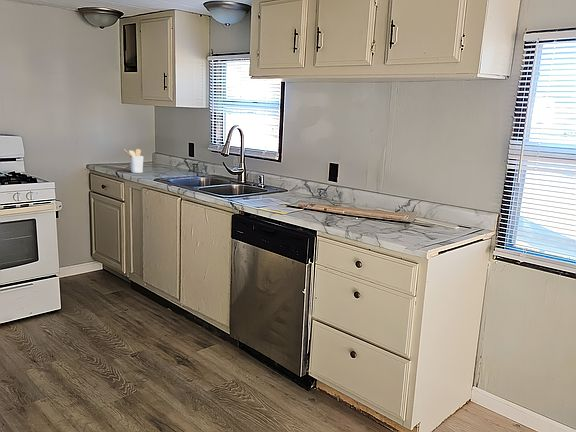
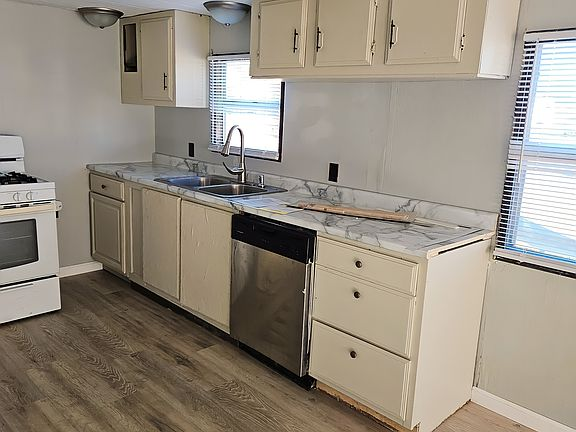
- utensil holder [123,148,144,174]
